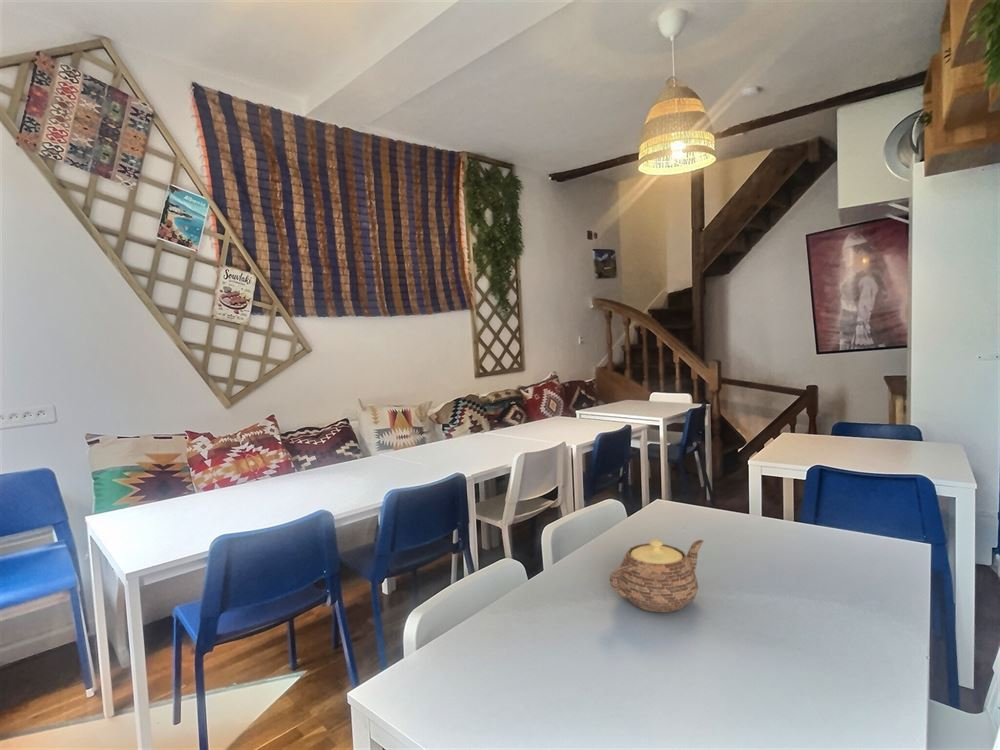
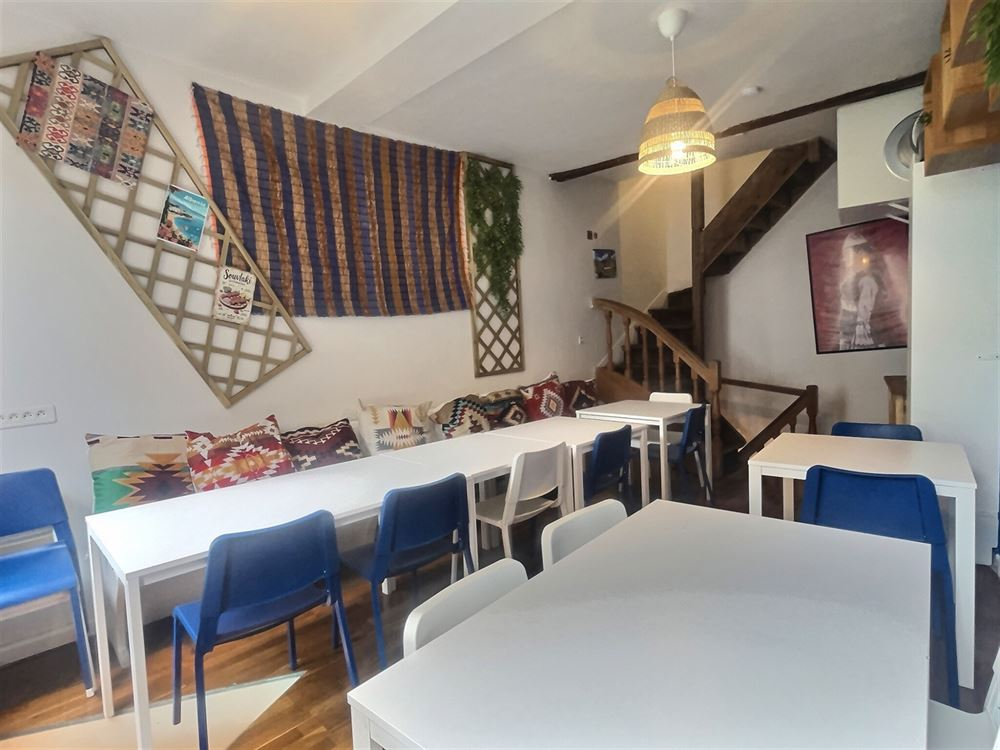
- teapot [609,538,705,613]
